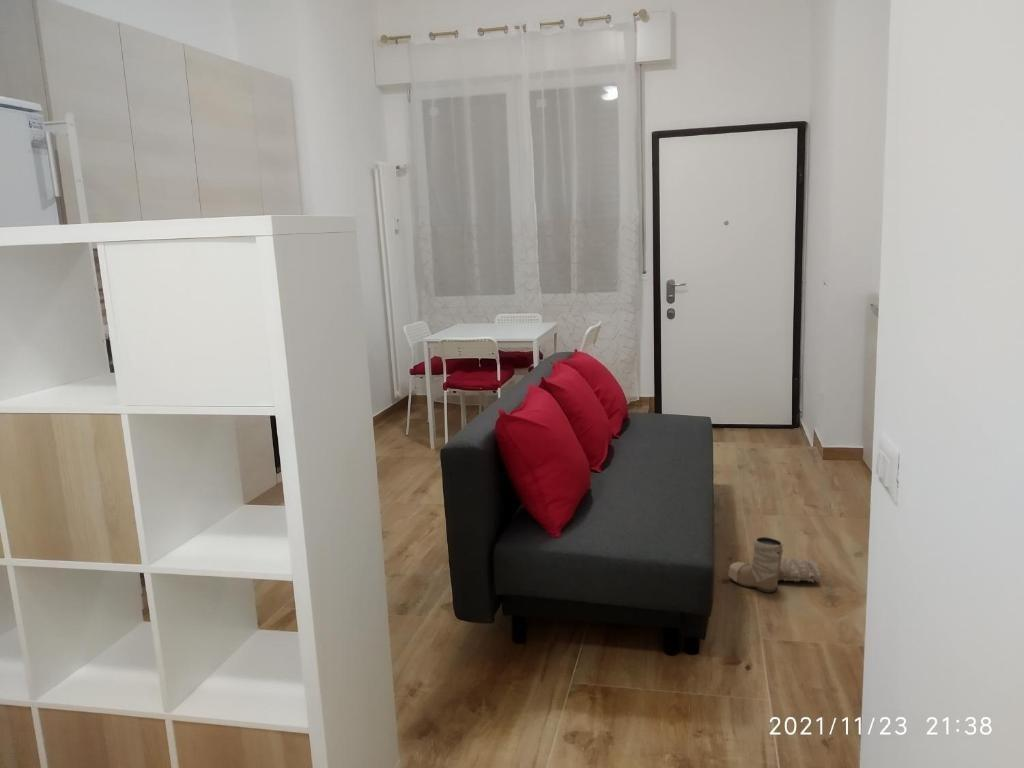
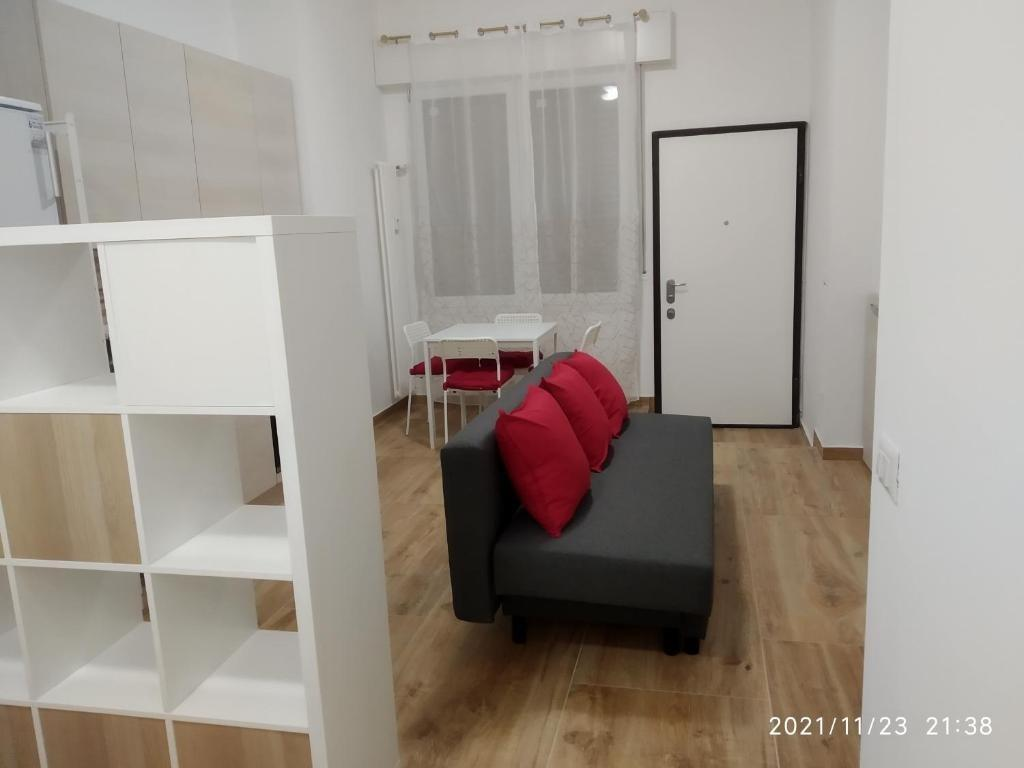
- boots [727,536,821,594]
